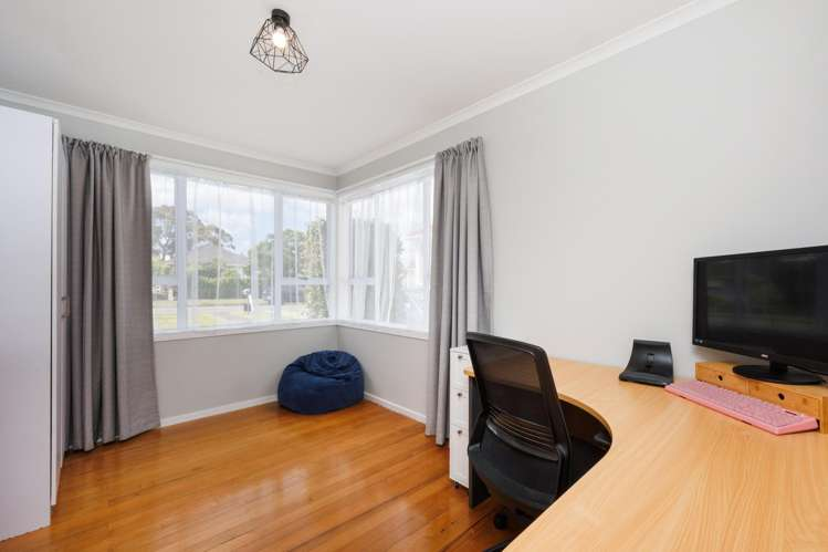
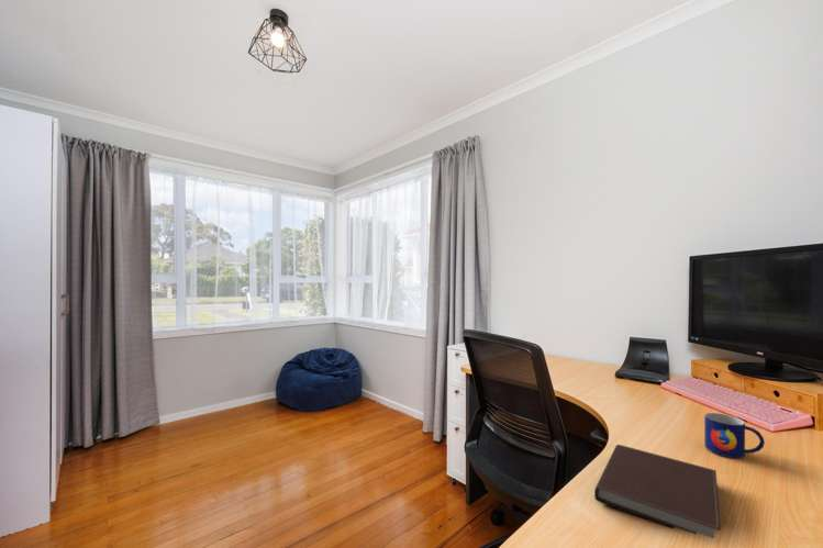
+ notebook [593,444,722,539]
+ mug [703,412,766,459]
